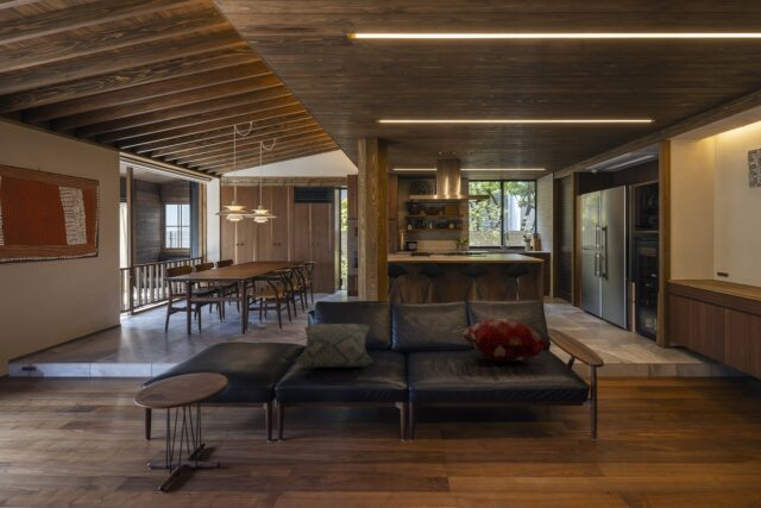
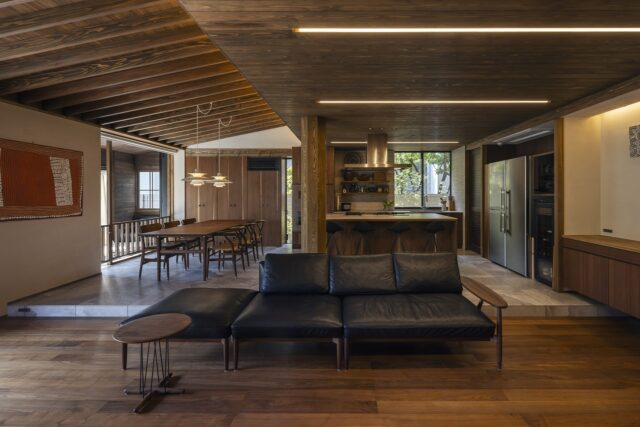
- decorative pillow [294,322,375,369]
- decorative pillow [460,318,548,363]
